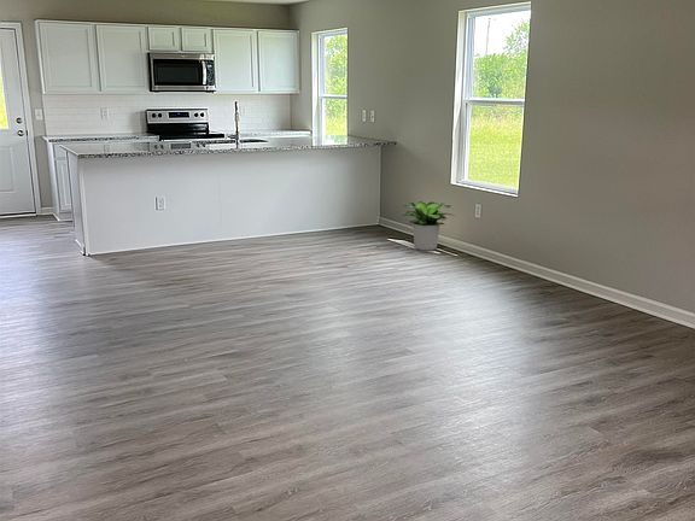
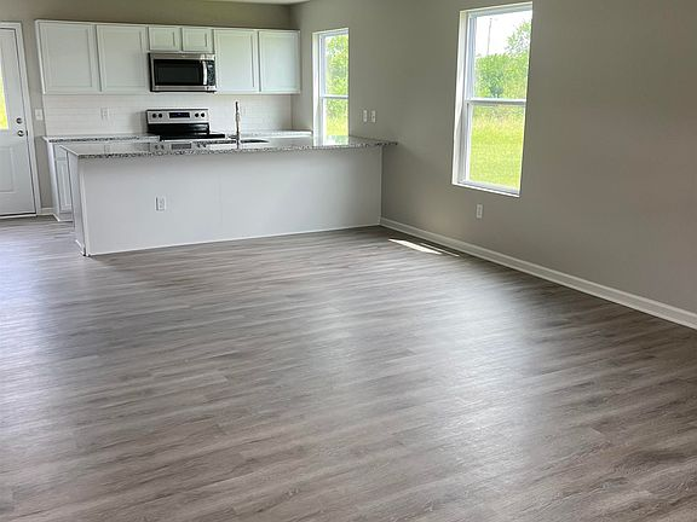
- potted plant [402,200,455,252]
